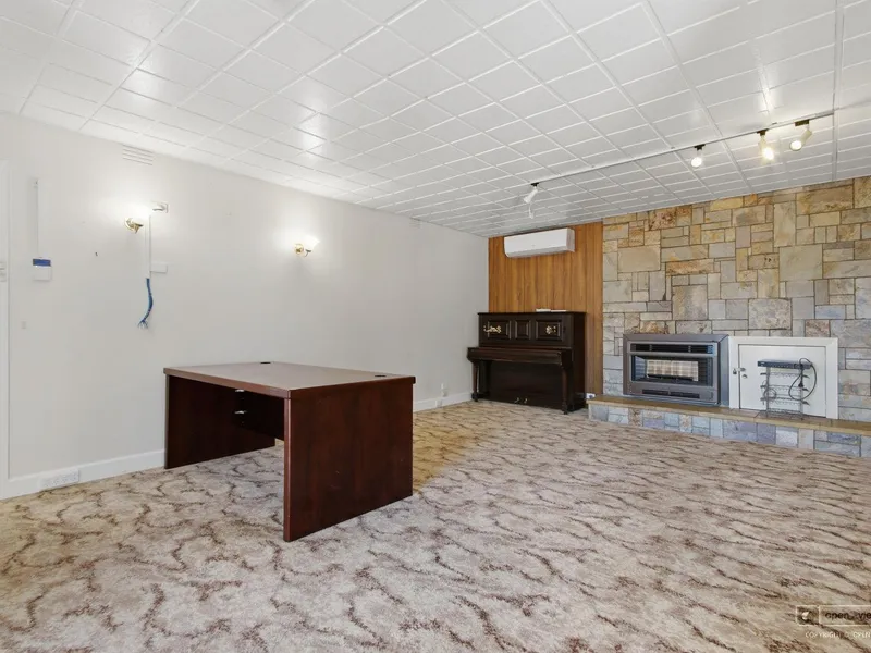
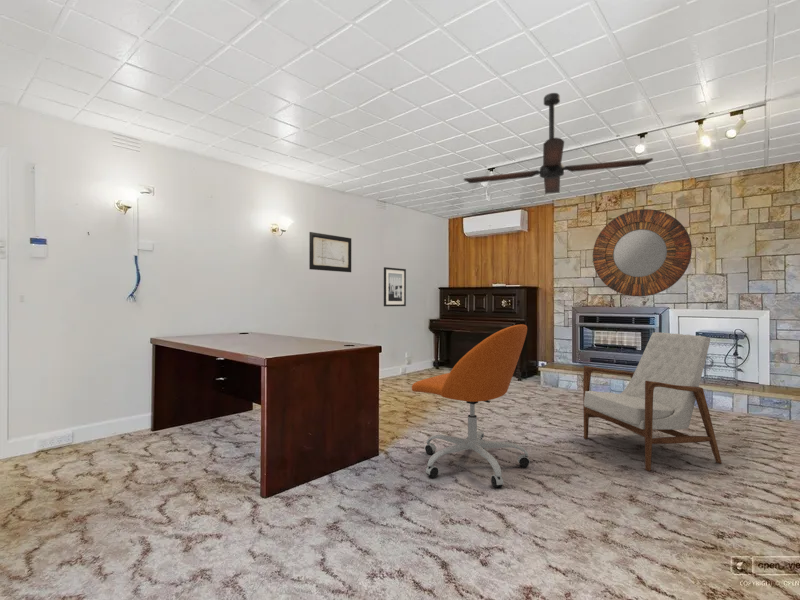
+ ceiling fan [463,92,654,195]
+ armchair [582,331,723,472]
+ office chair [411,323,531,488]
+ home mirror [592,208,693,297]
+ wall art [383,266,407,307]
+ wall art [308,231,352,273]
